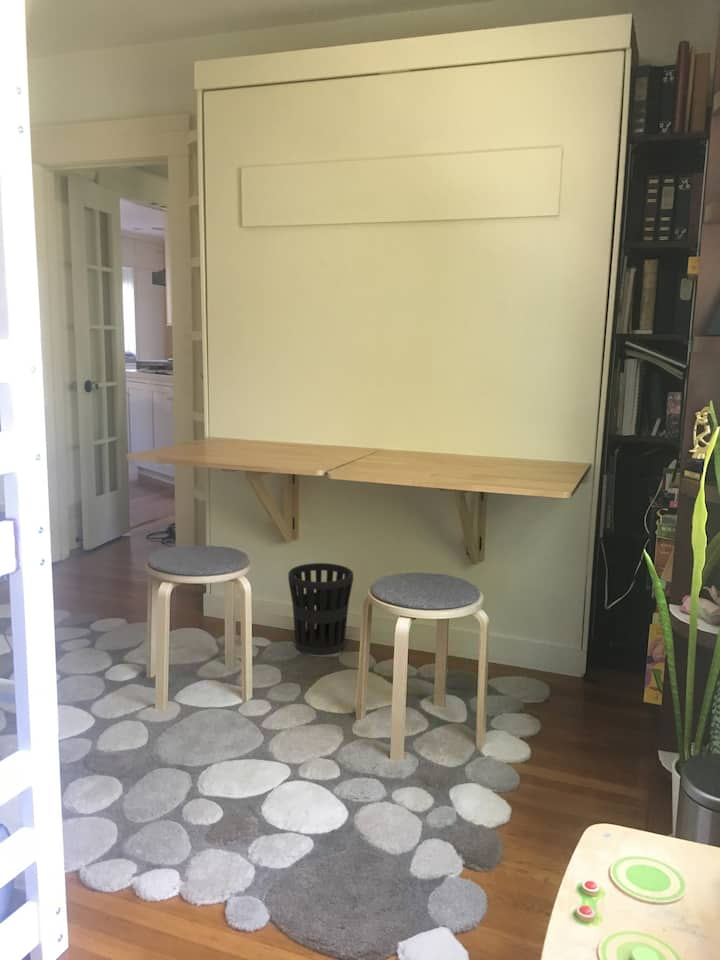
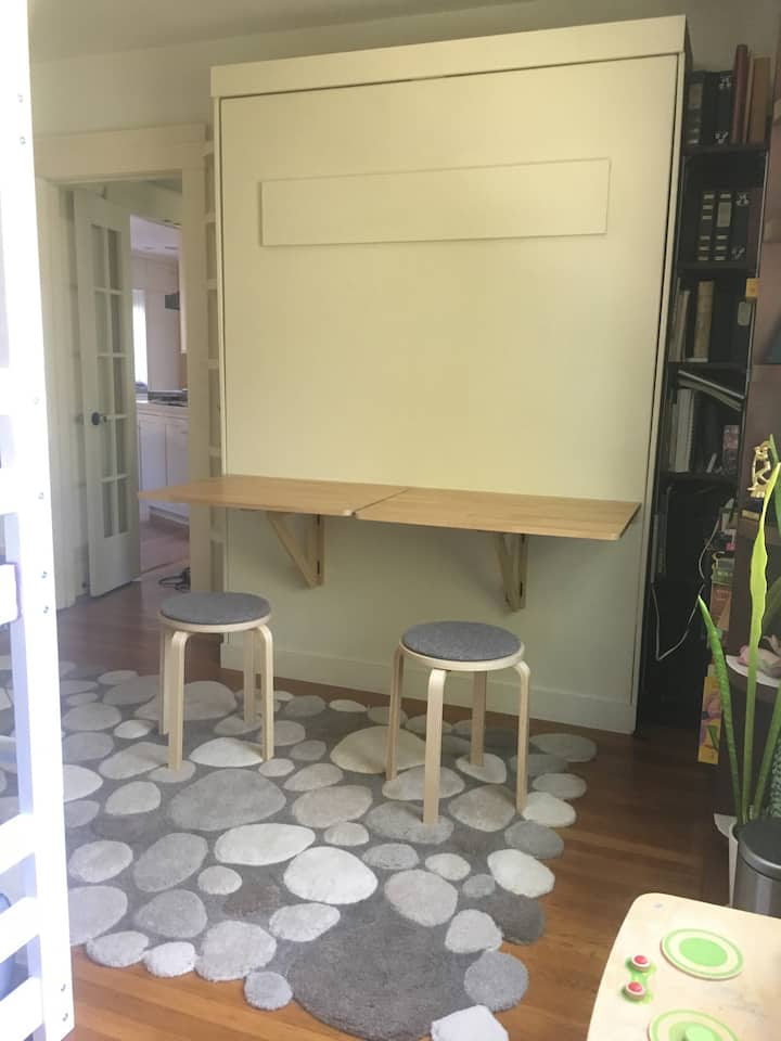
- wastebasket [287,562,354,656]
